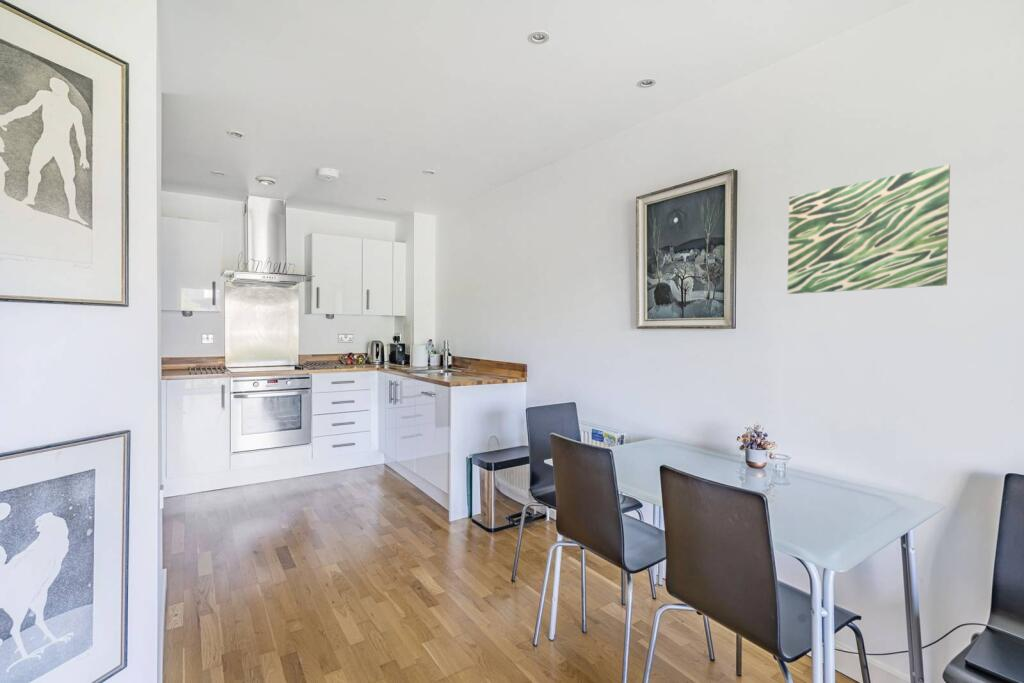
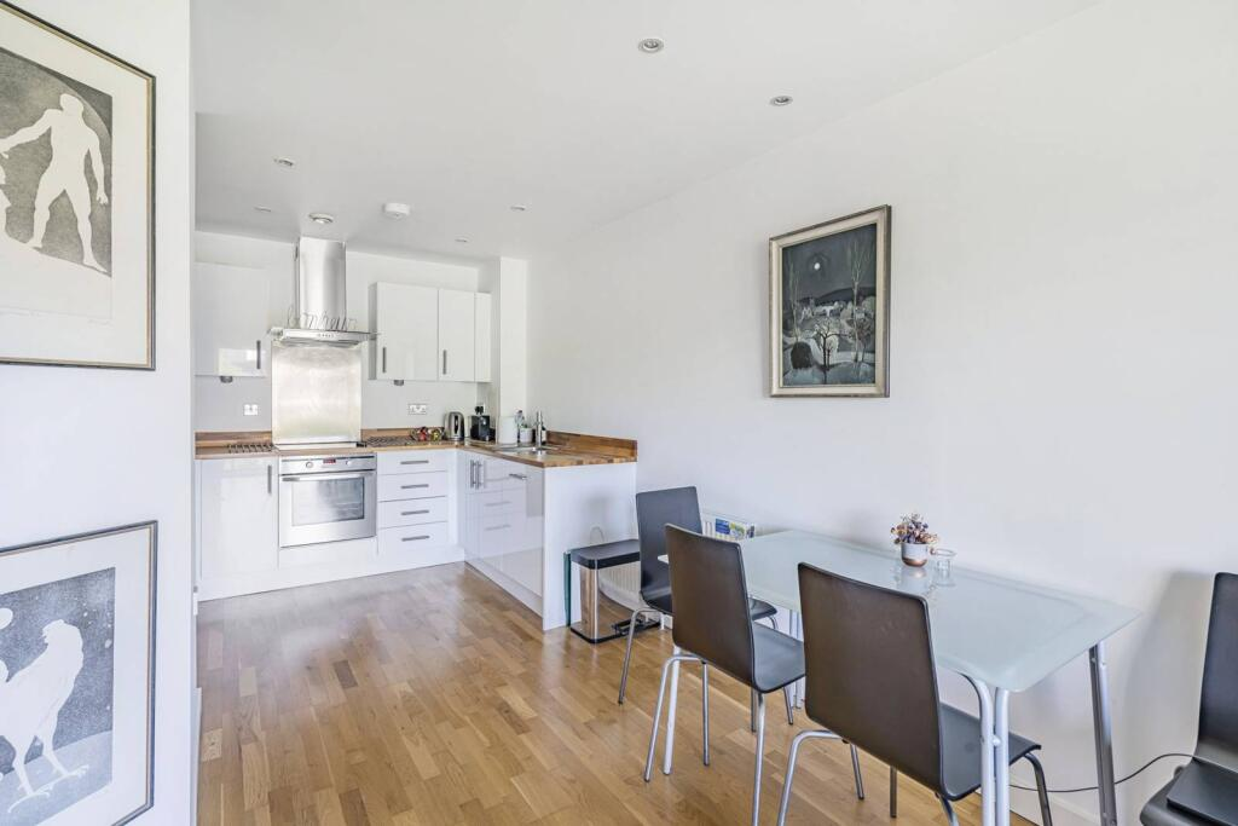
- wall art [786,164,951,295]
